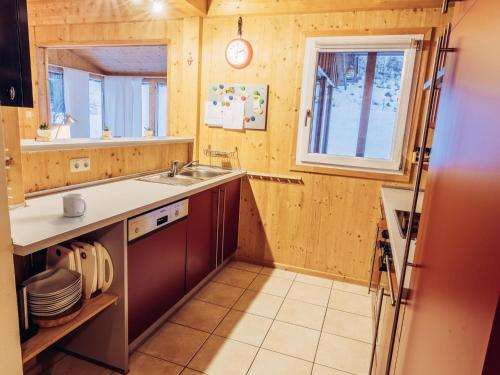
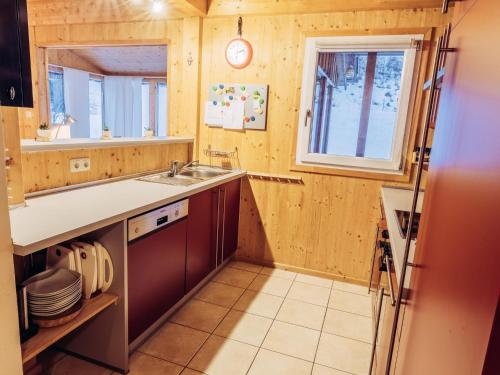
- mug [62,192,88,218]
